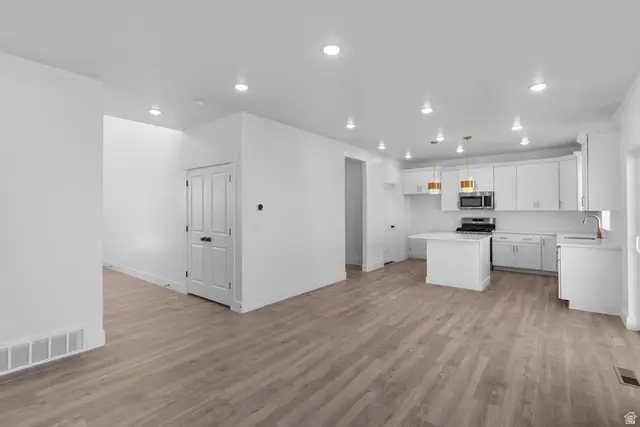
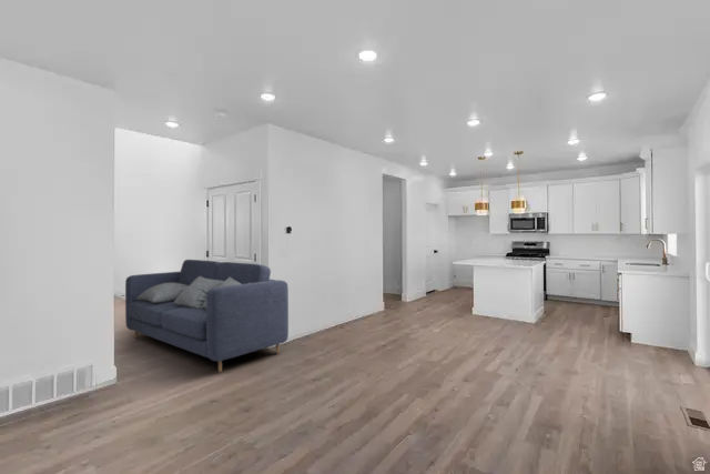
+ sofa [124,259,290,373]
